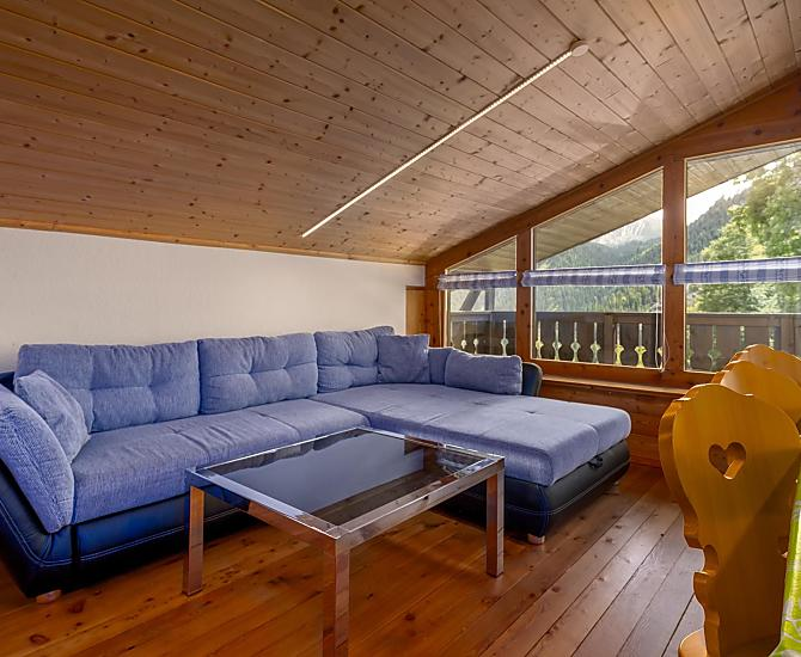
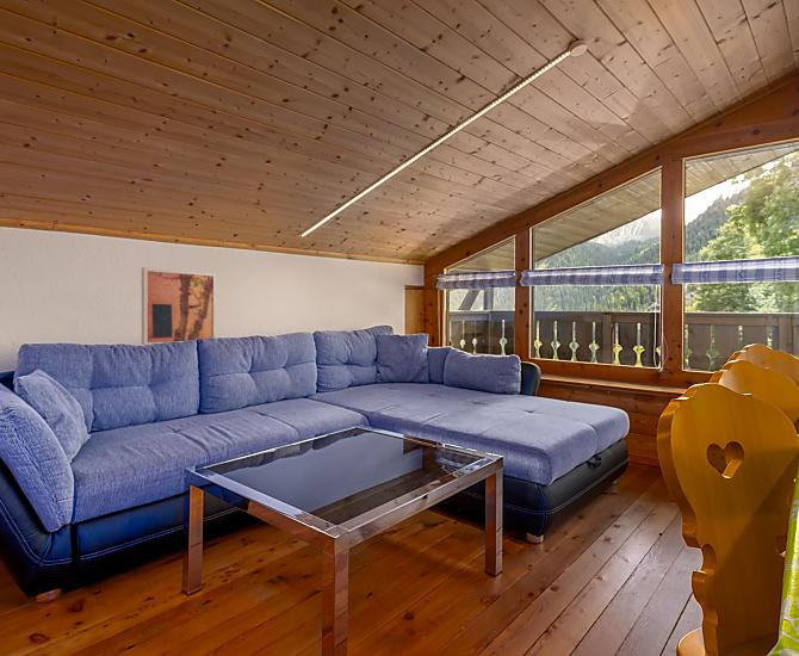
+ wall art [141,266,217,346]
